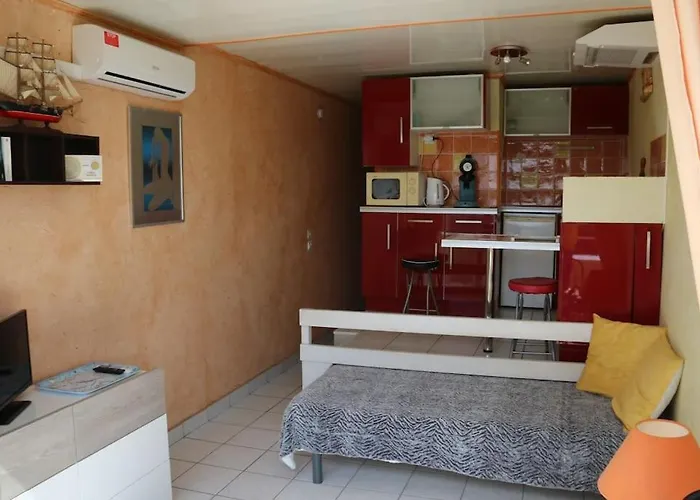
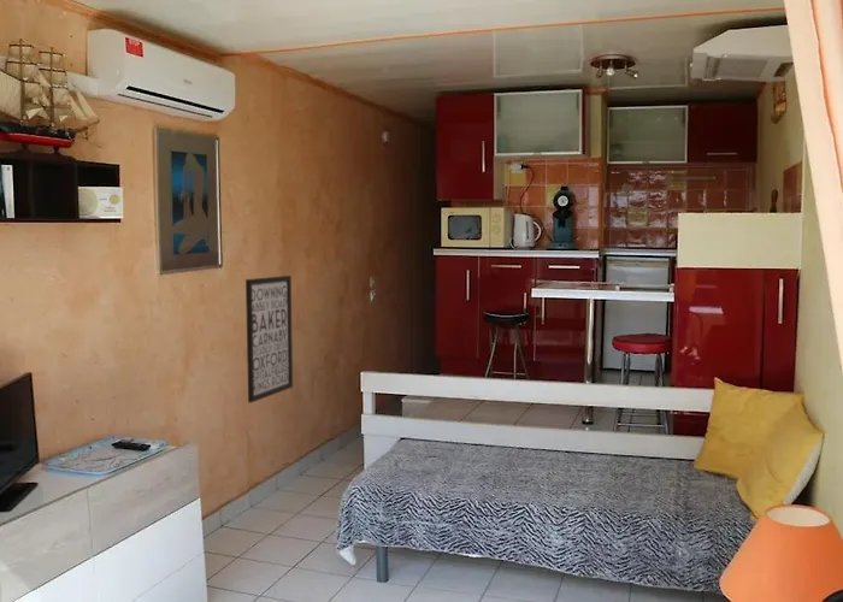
+ wall art [244,275,294,403]
